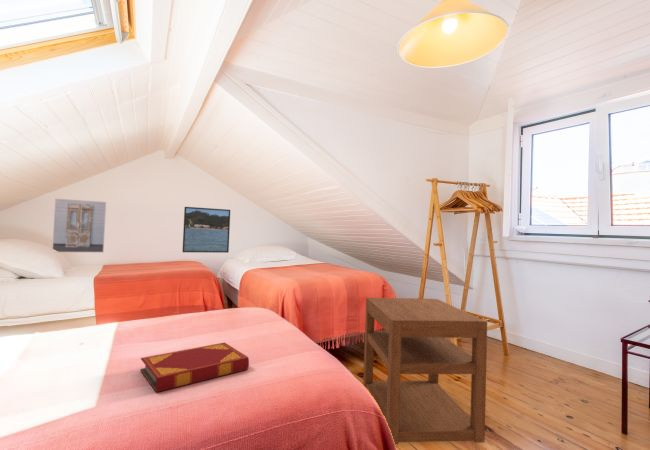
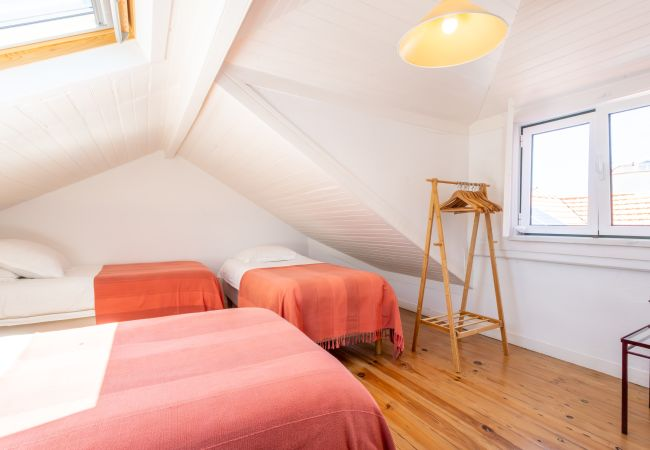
- nightstand [362,297,488,445]
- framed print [181,206,231,254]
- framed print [51,198,107,253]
- hardback book [139,342,250,393]
